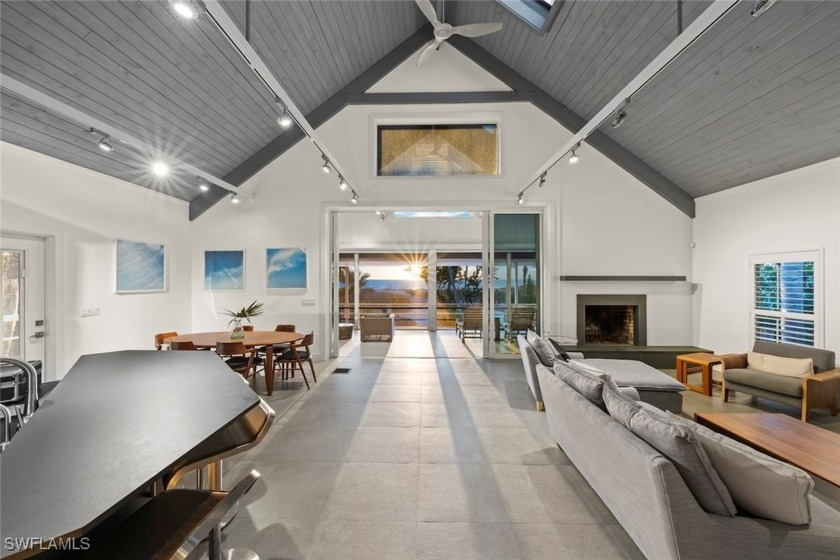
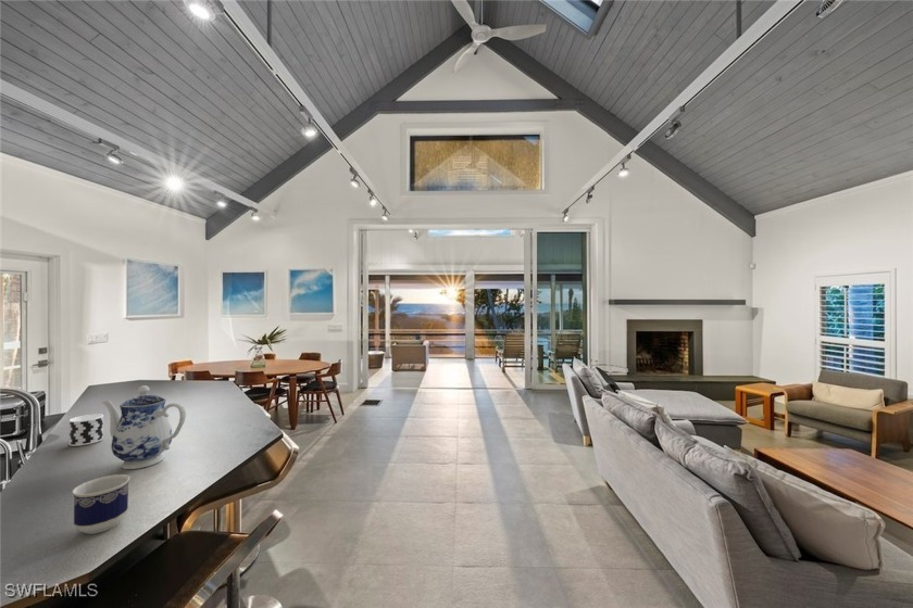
+ teapot [101,384,187,470]
+ cup [67,413,104,447]
+ cup [72,473,130,535]
